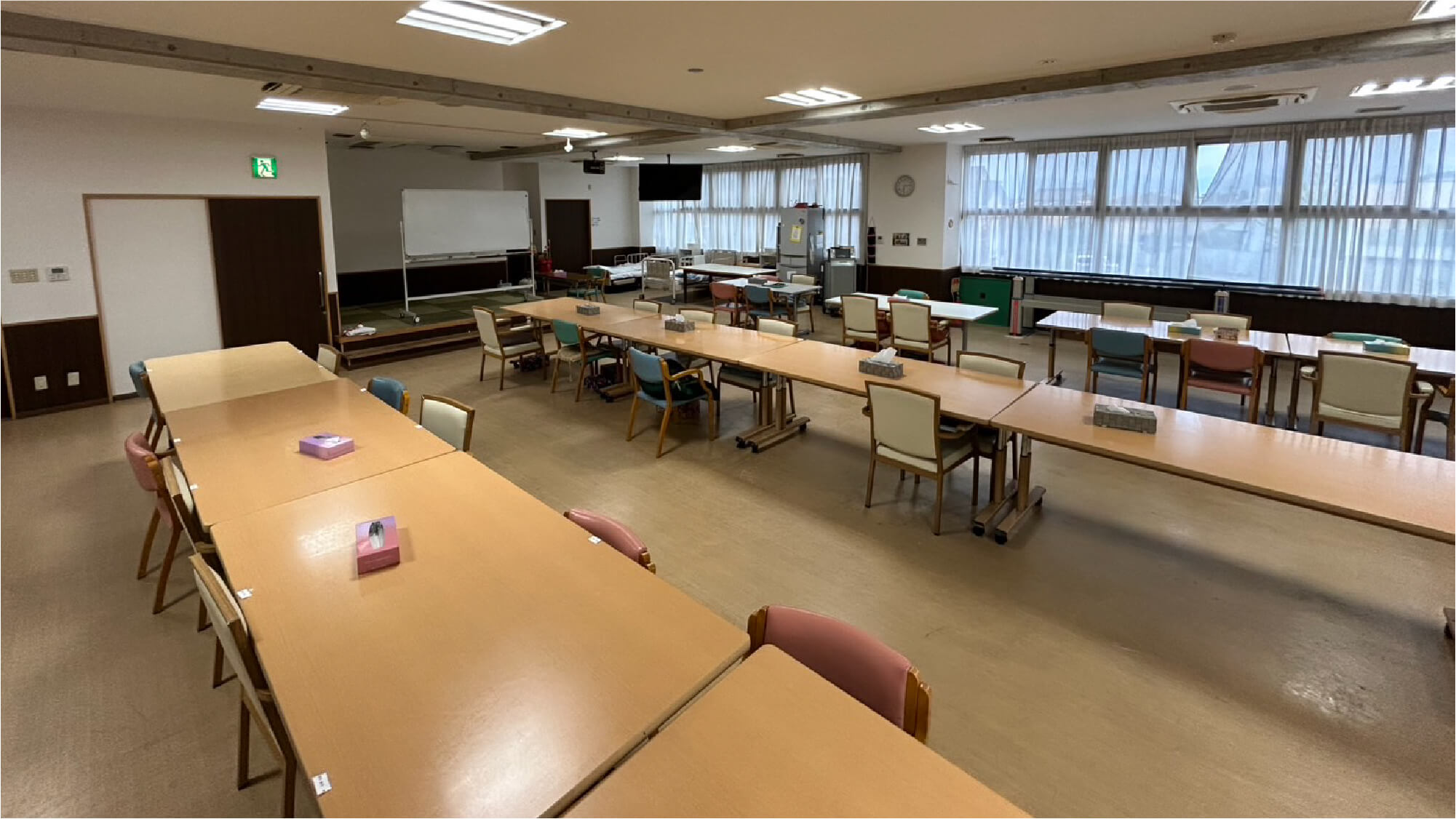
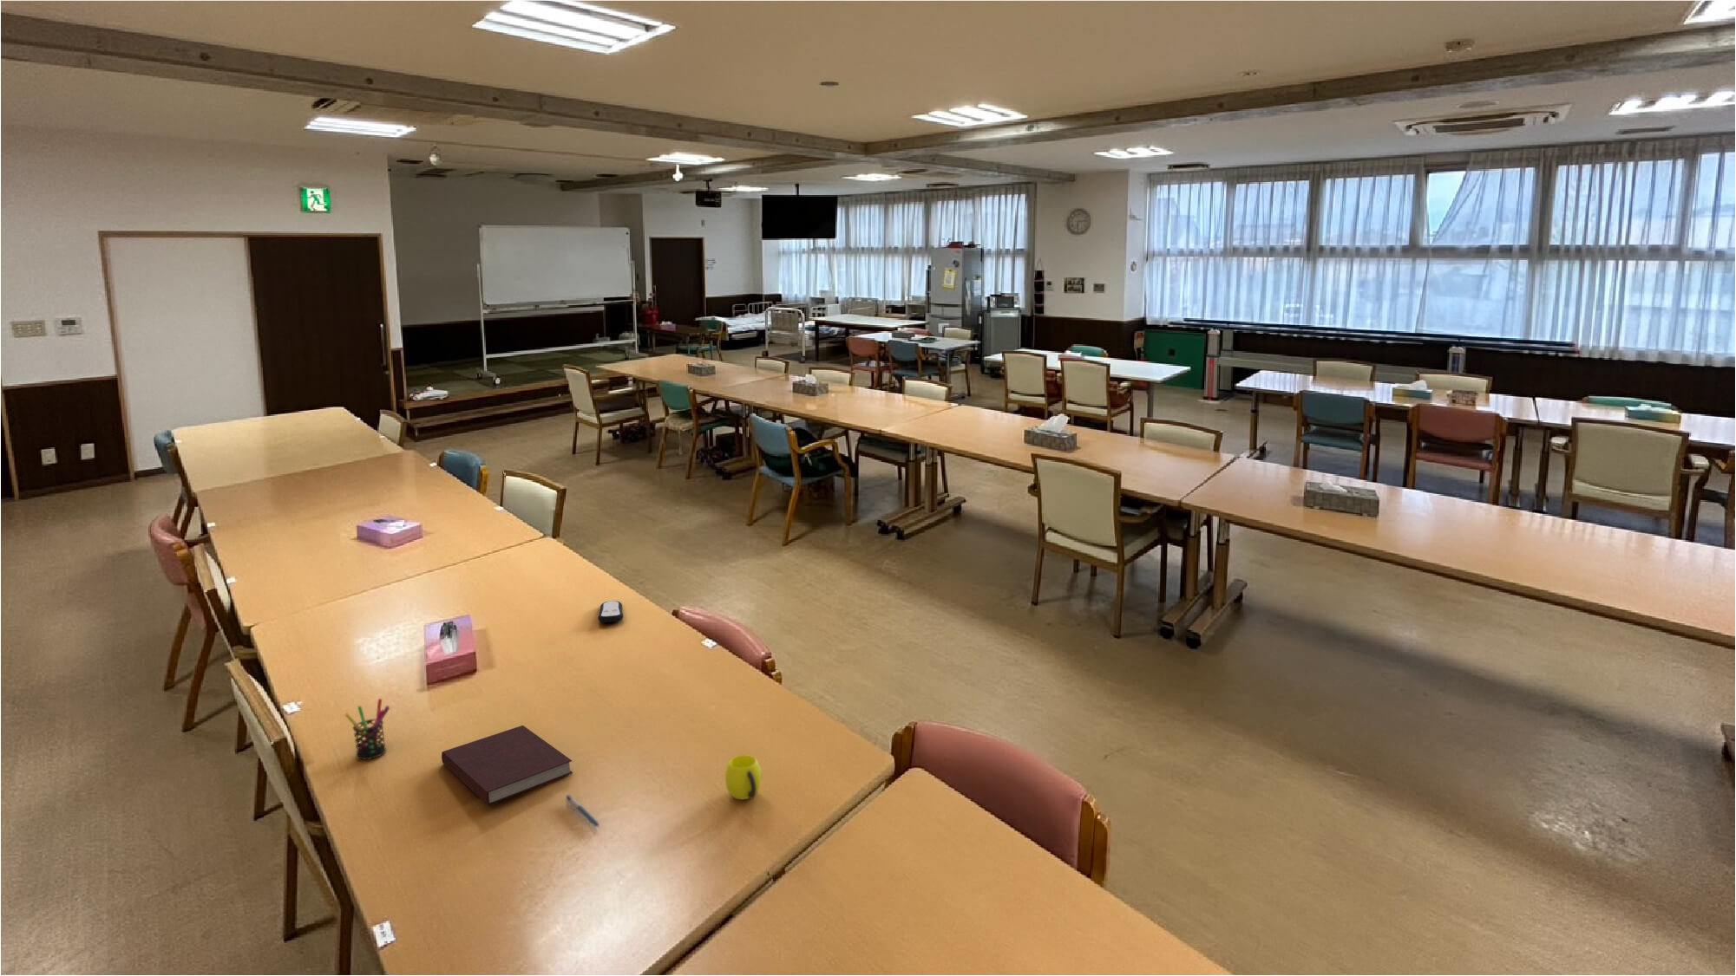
+ notebook [441,725,574,806]
+ cup [725,754,763,800]
+ pen [565,794,600,828]
+ pen holder [345,698,390,760]
+ remote control [597,599,625,623]
